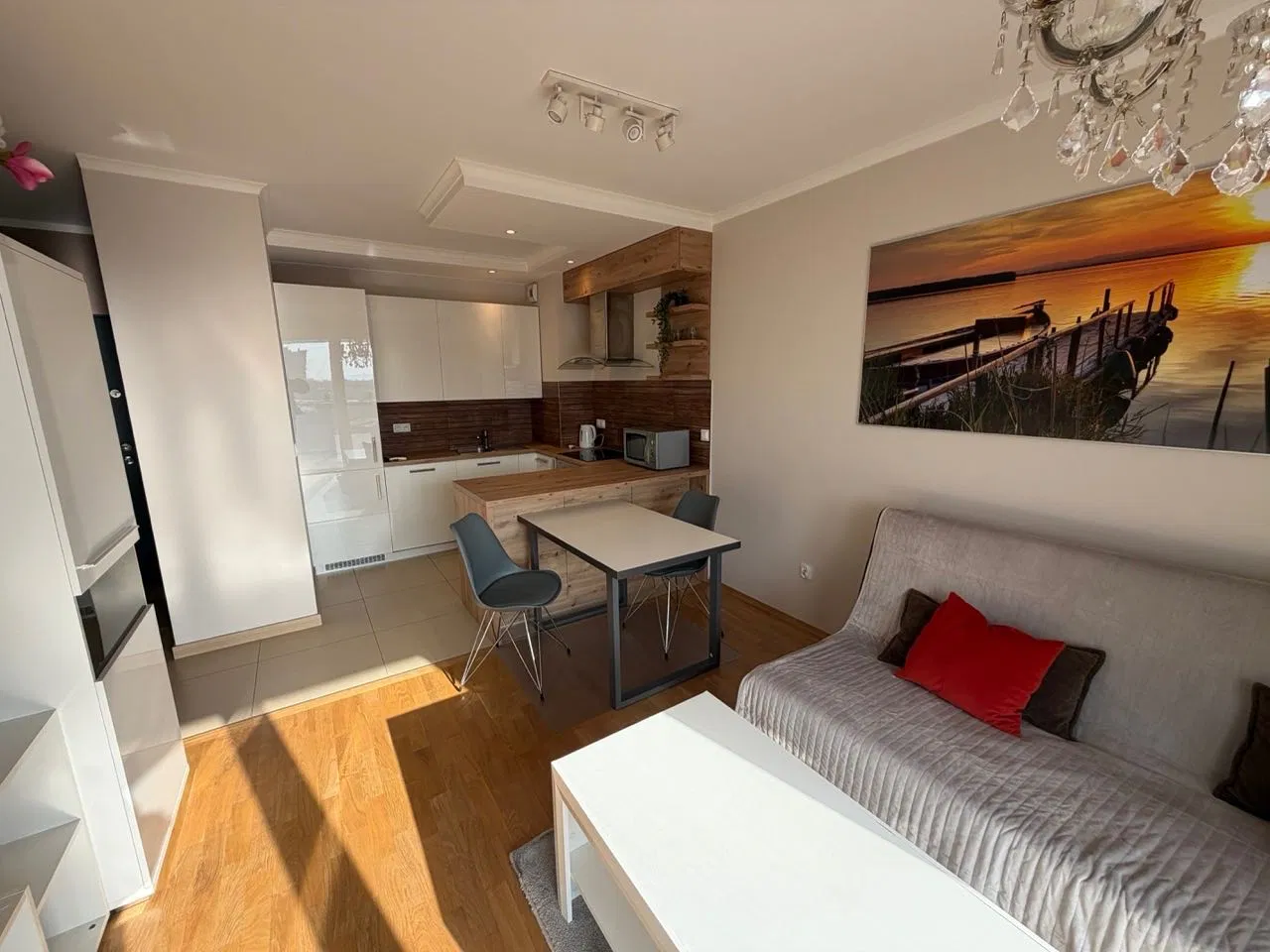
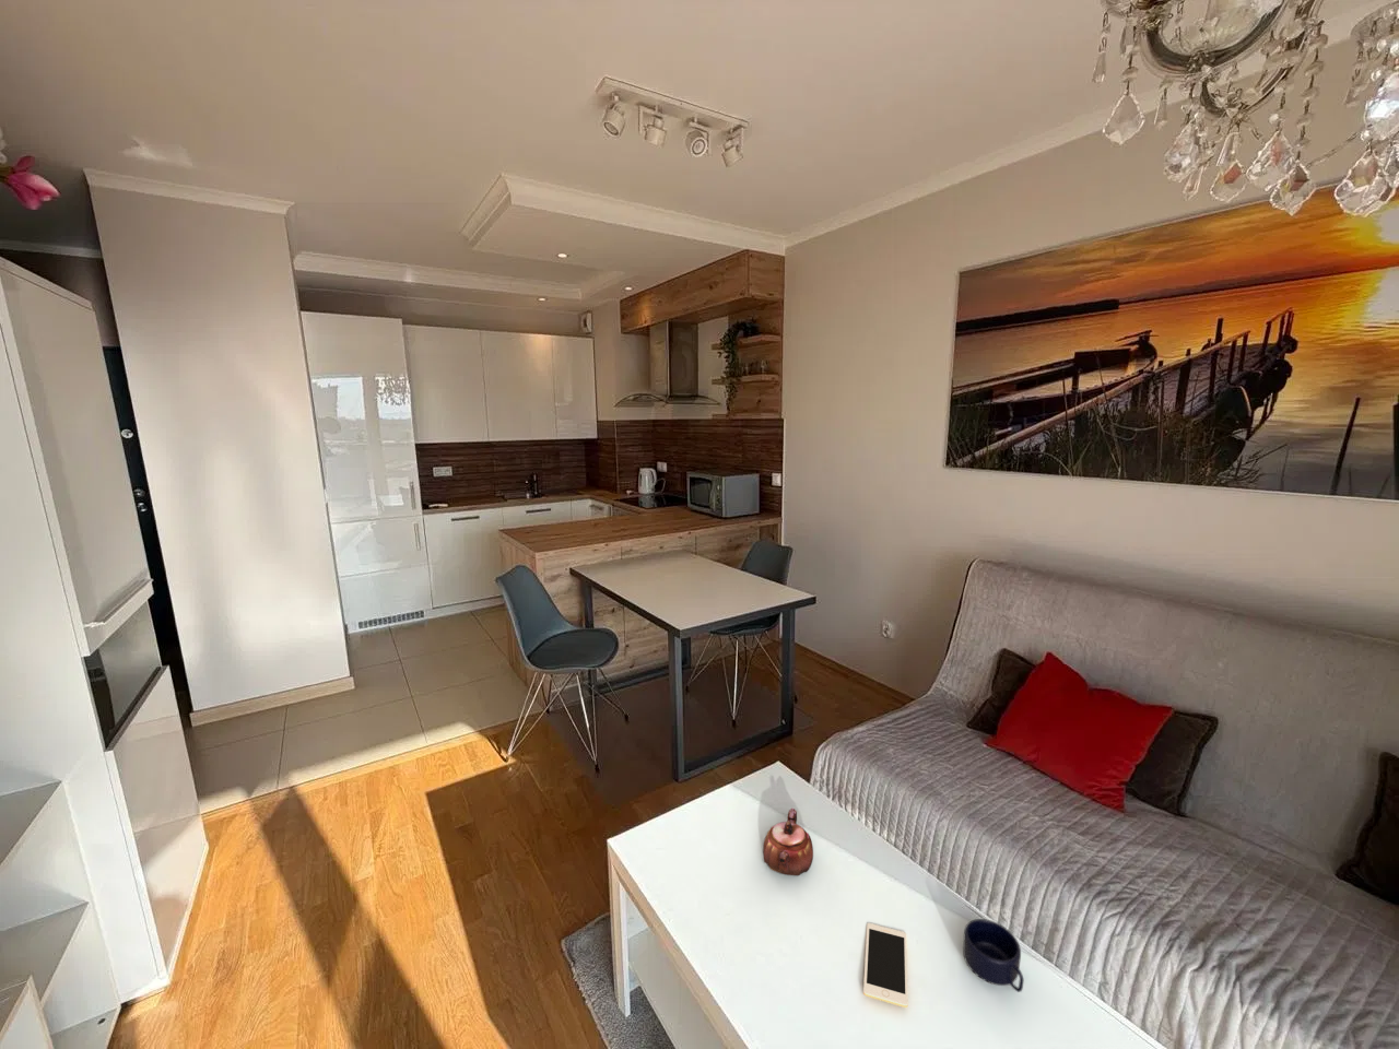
+ cell phone [863,922,910,1008]
+ mug [962,918,1024,993]
+ teapot [762,808,814,876]
